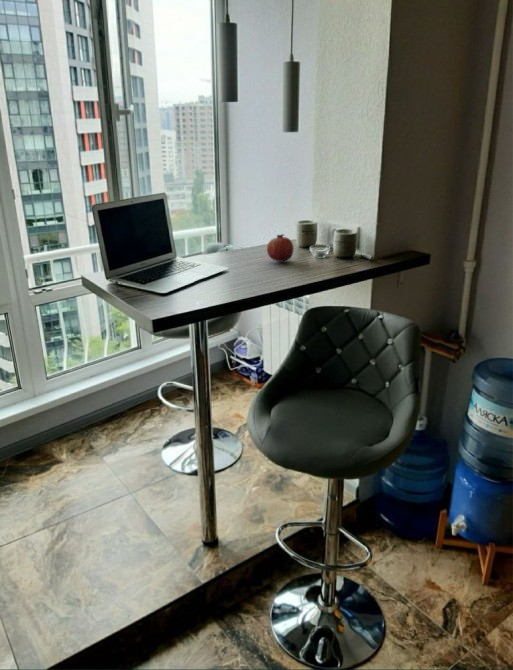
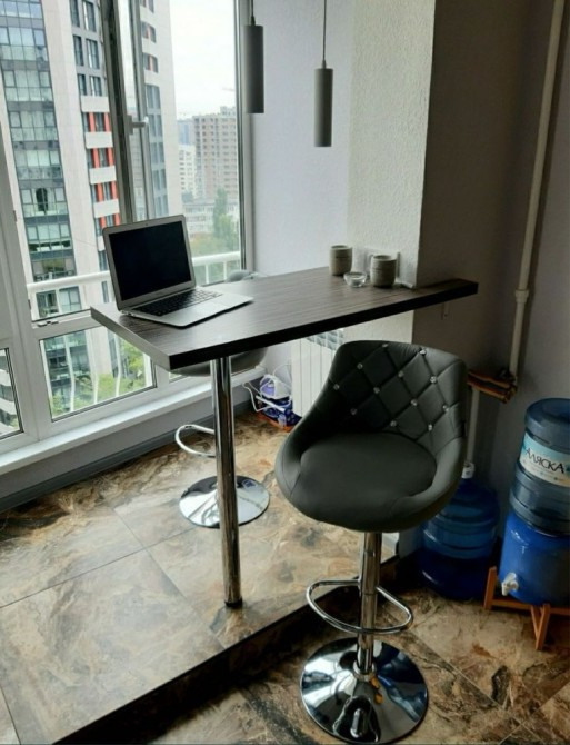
- fruit [266,233,295,263]
